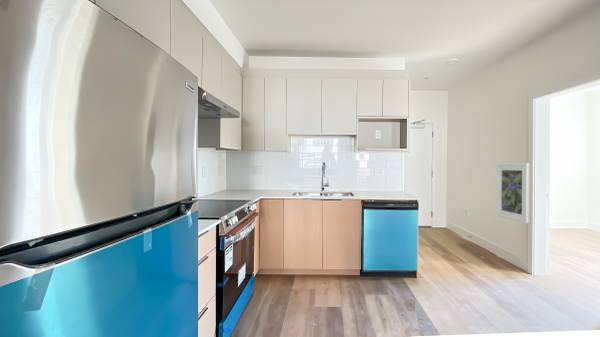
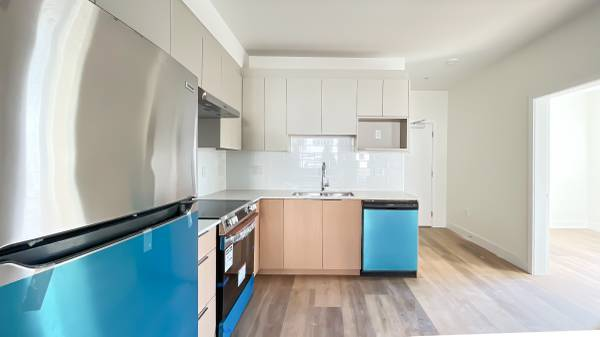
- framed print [496,162,530,224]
